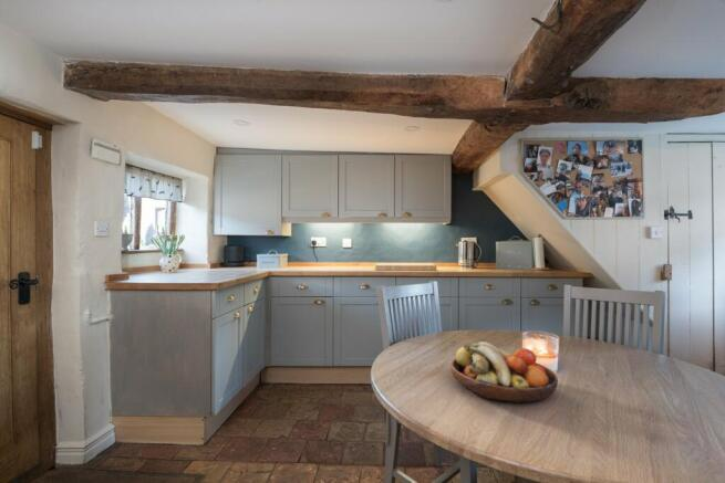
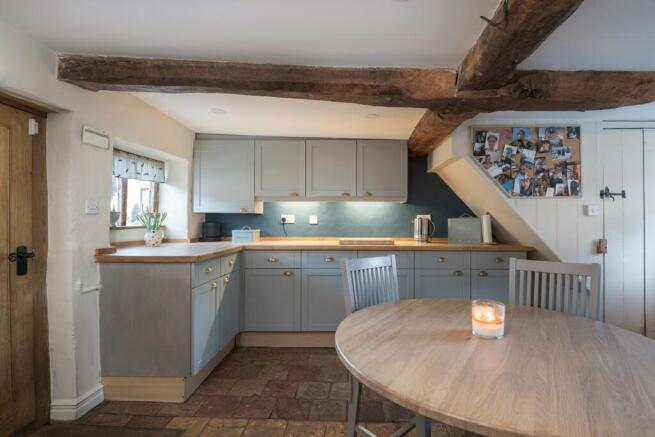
- fruit bowl [449,340,559,405]
